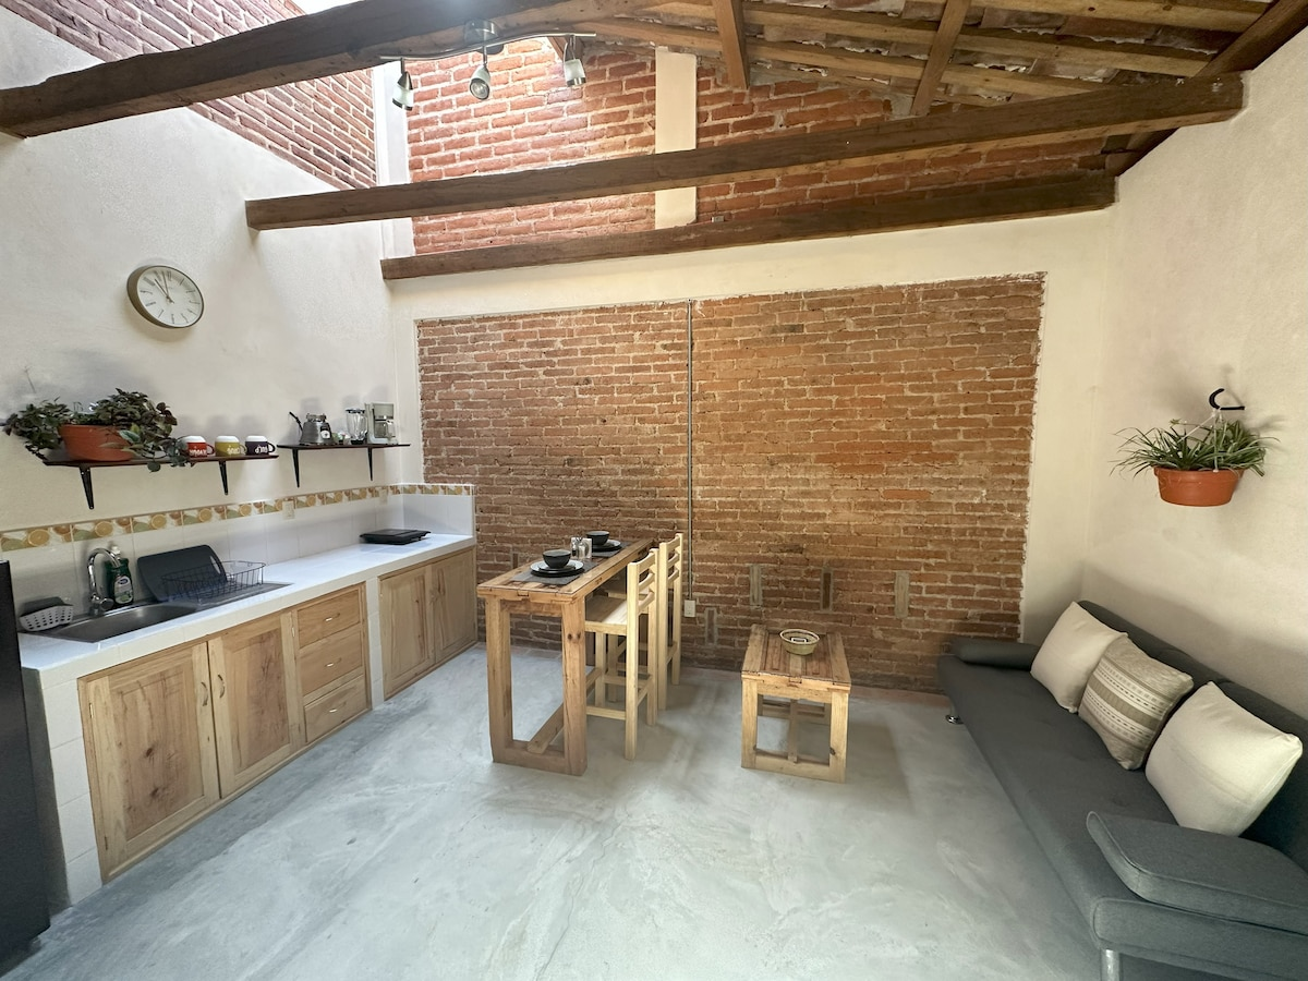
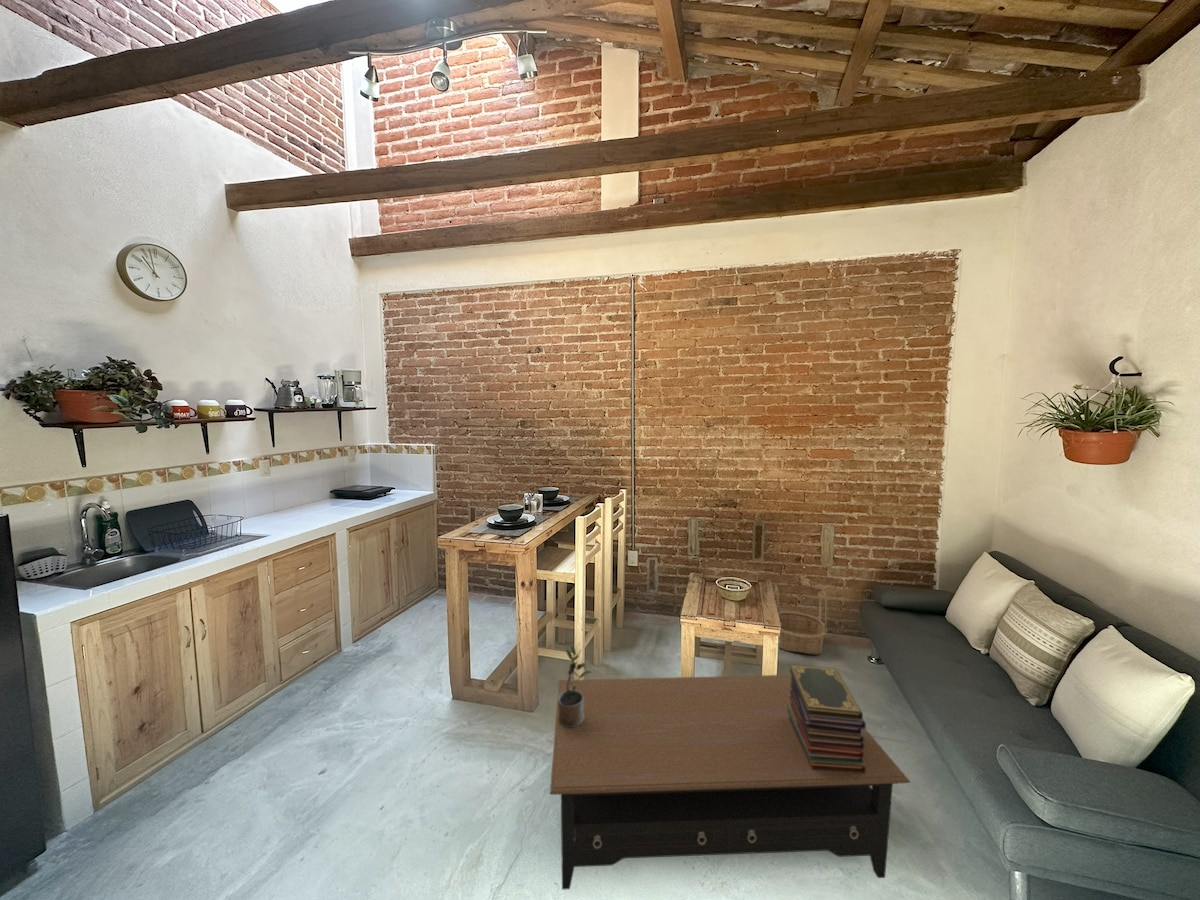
+ potted plant [557,644,592,727]
+ basket [773,585,829,655]
+ book stack [787,663,867,773]
+ coffee table [549,674,911,891]
